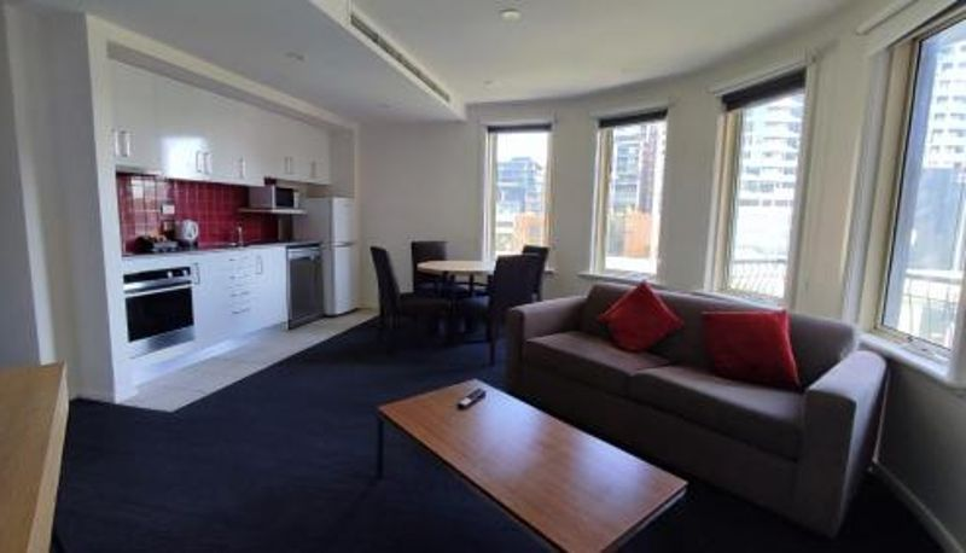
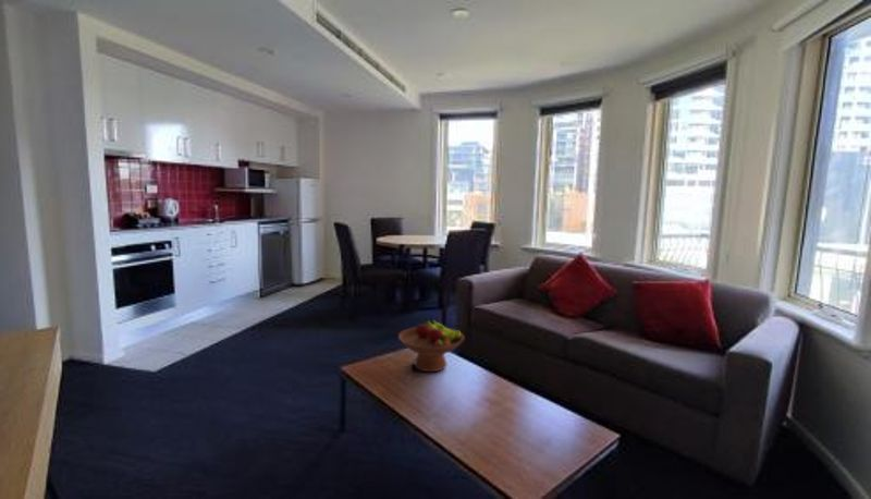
+ fruit bowl [397,316,465,373]
